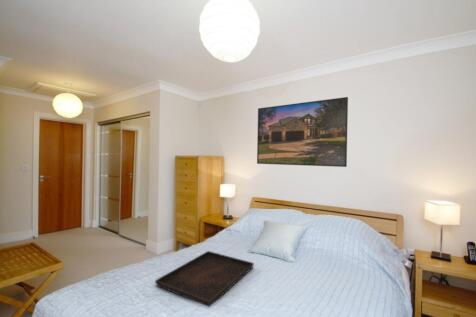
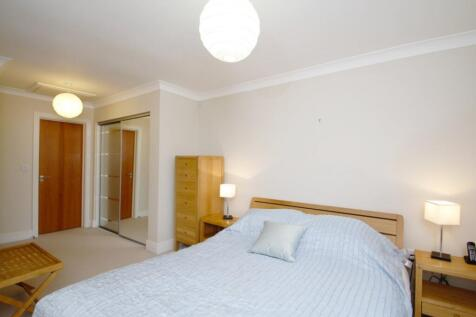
- serving tray [154,250,255,308]
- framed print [256,96,349,168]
